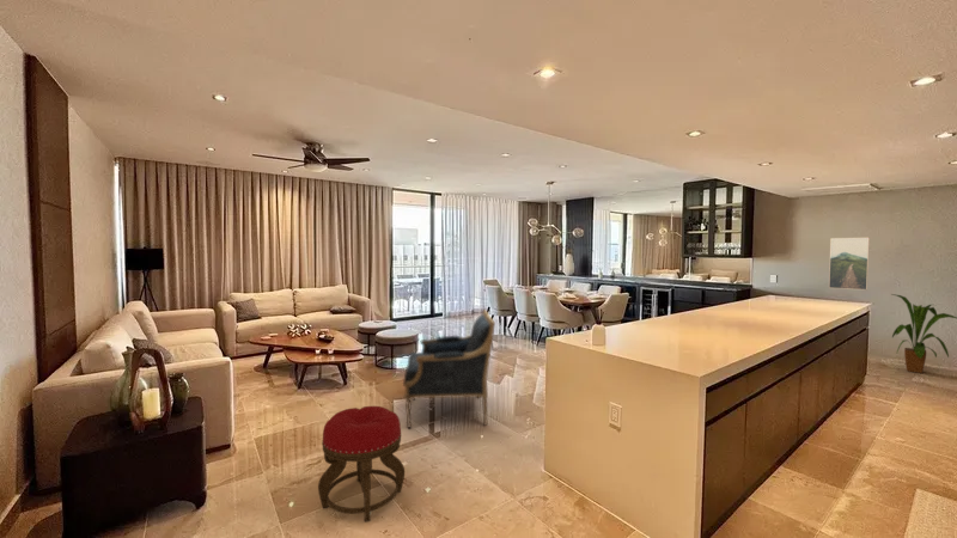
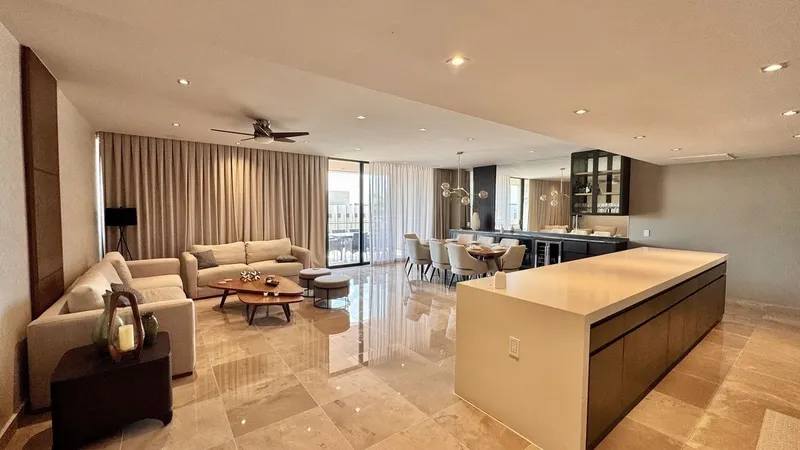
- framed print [828,237,871,291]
- stool [317,405,406,524]
- house plant [890,293,957,374]
- armchair [402,310,496,429]
